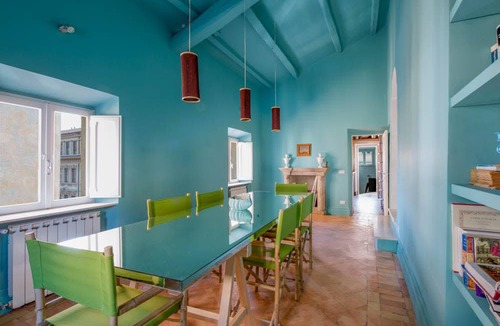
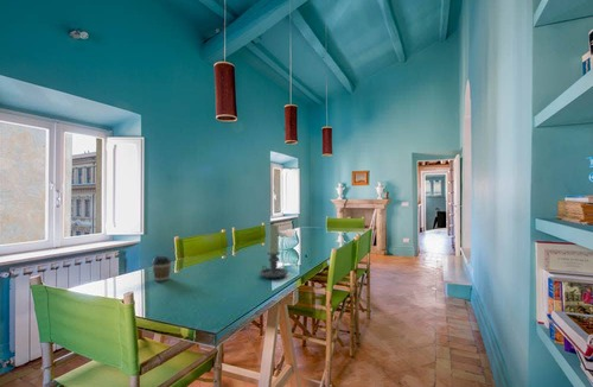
+ coffee cup [151,254,173,283]
+ candle holder [259,223,289,279]
